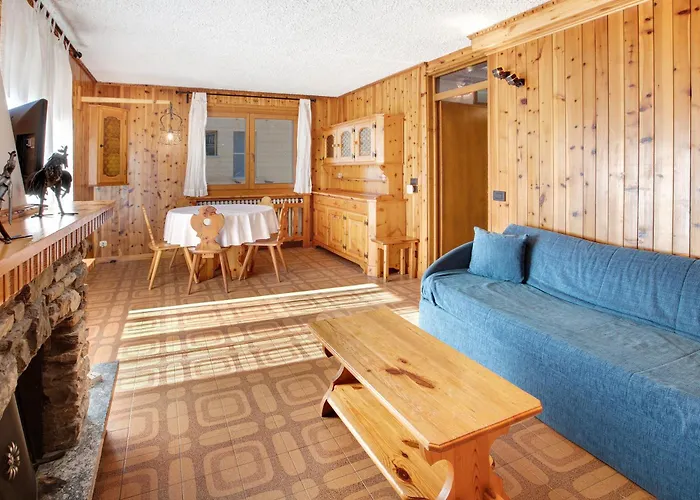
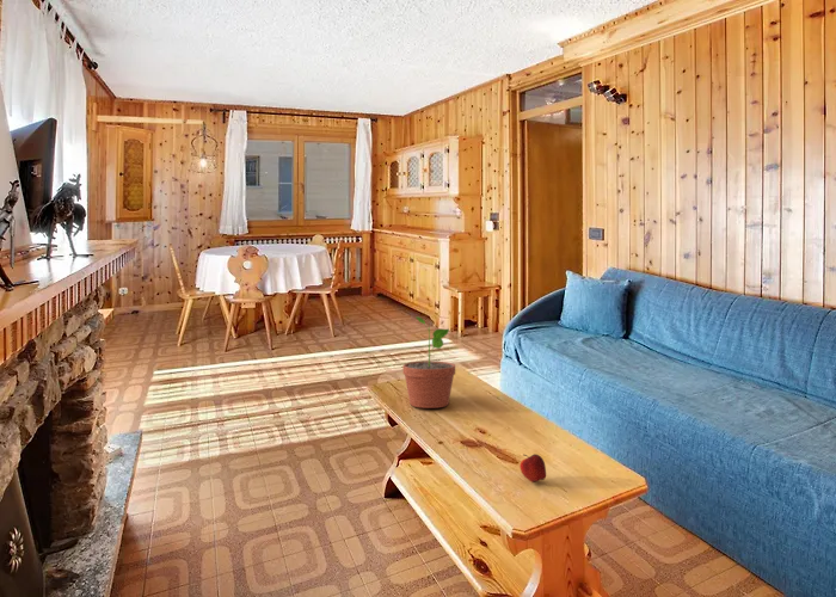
+ potted plant [402,315,456,410]
+ apple [518,453,547,484]
